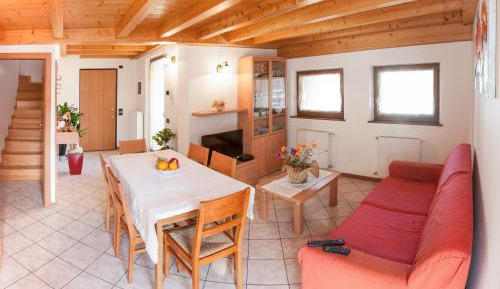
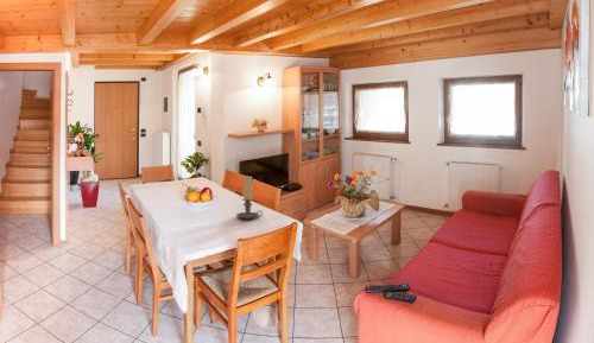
+ candle holder [235,176,264,220]
